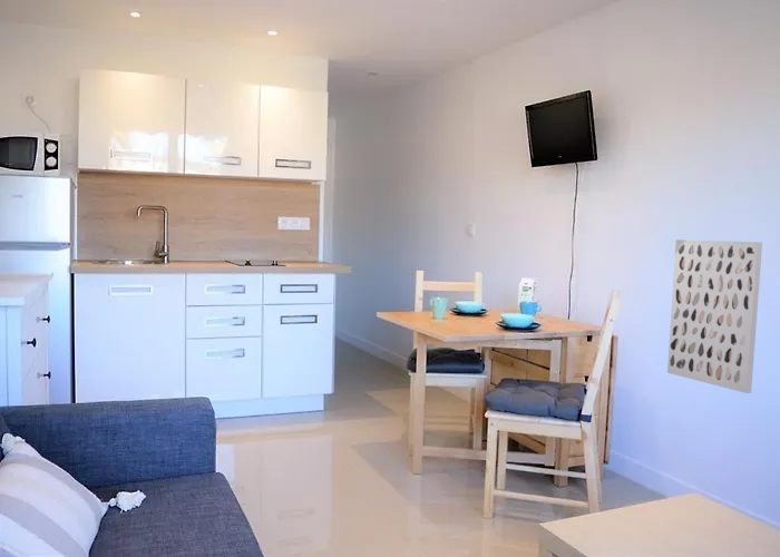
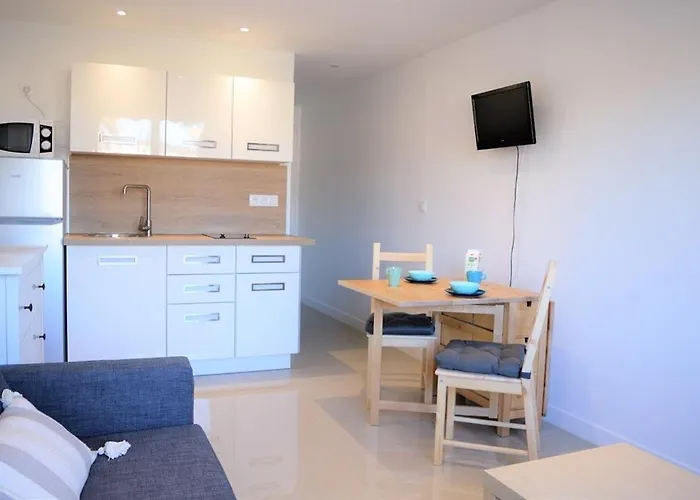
- wall art [666,238,763,394]
